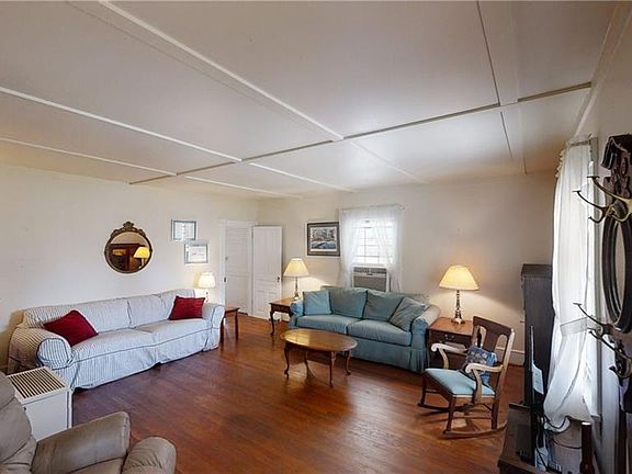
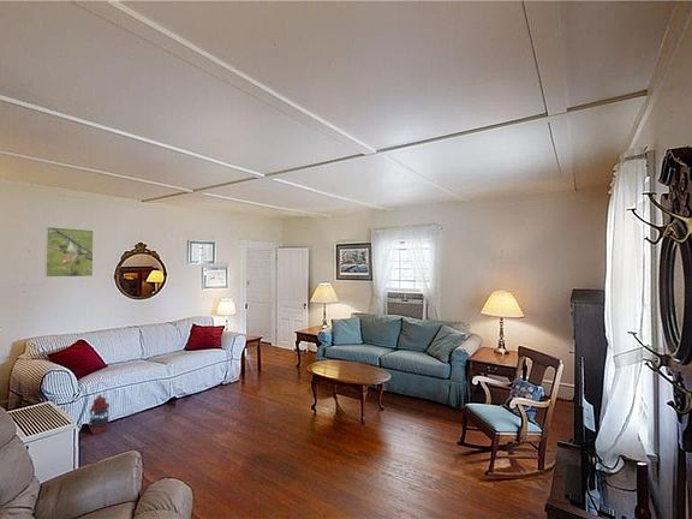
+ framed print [43,226,95,279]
+ lantern [88,381,111,435]
